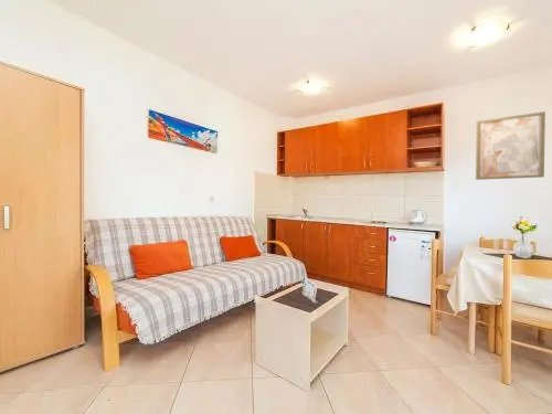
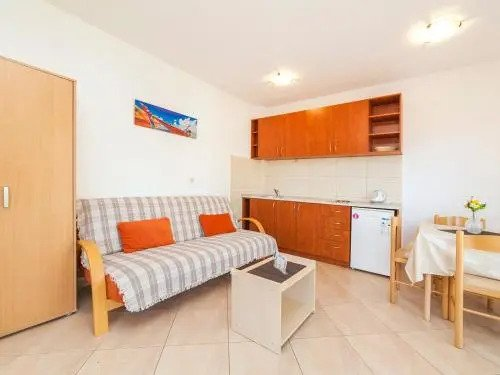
- wall art [475,110,546,181]
